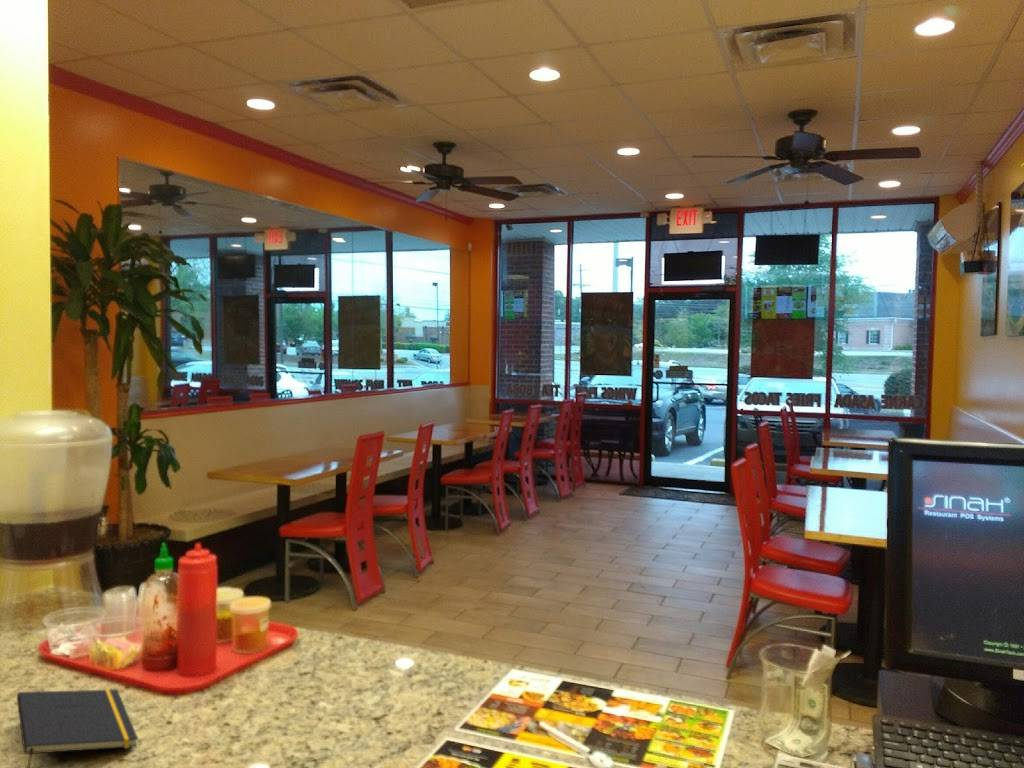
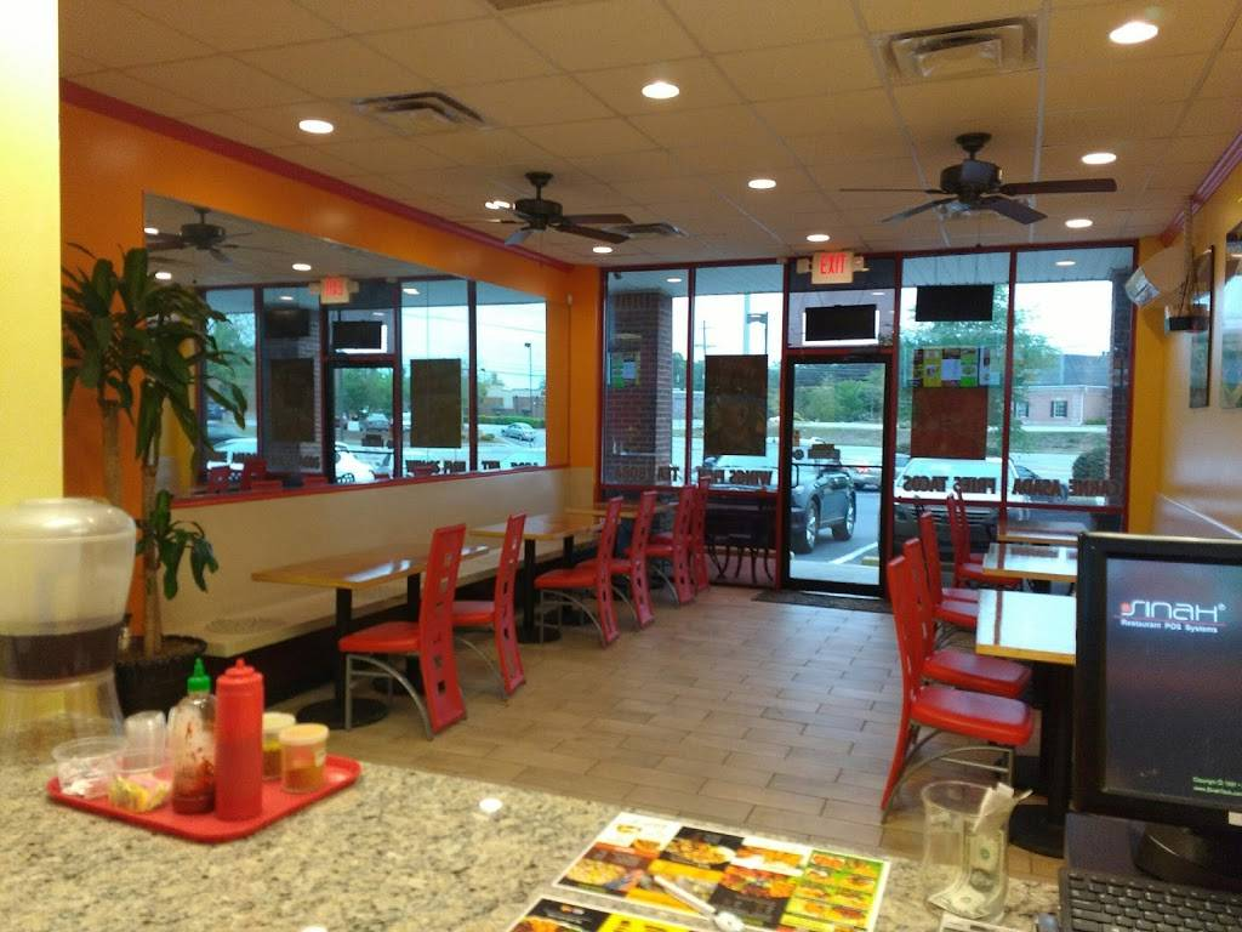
- notepad [16,688,139,768]
